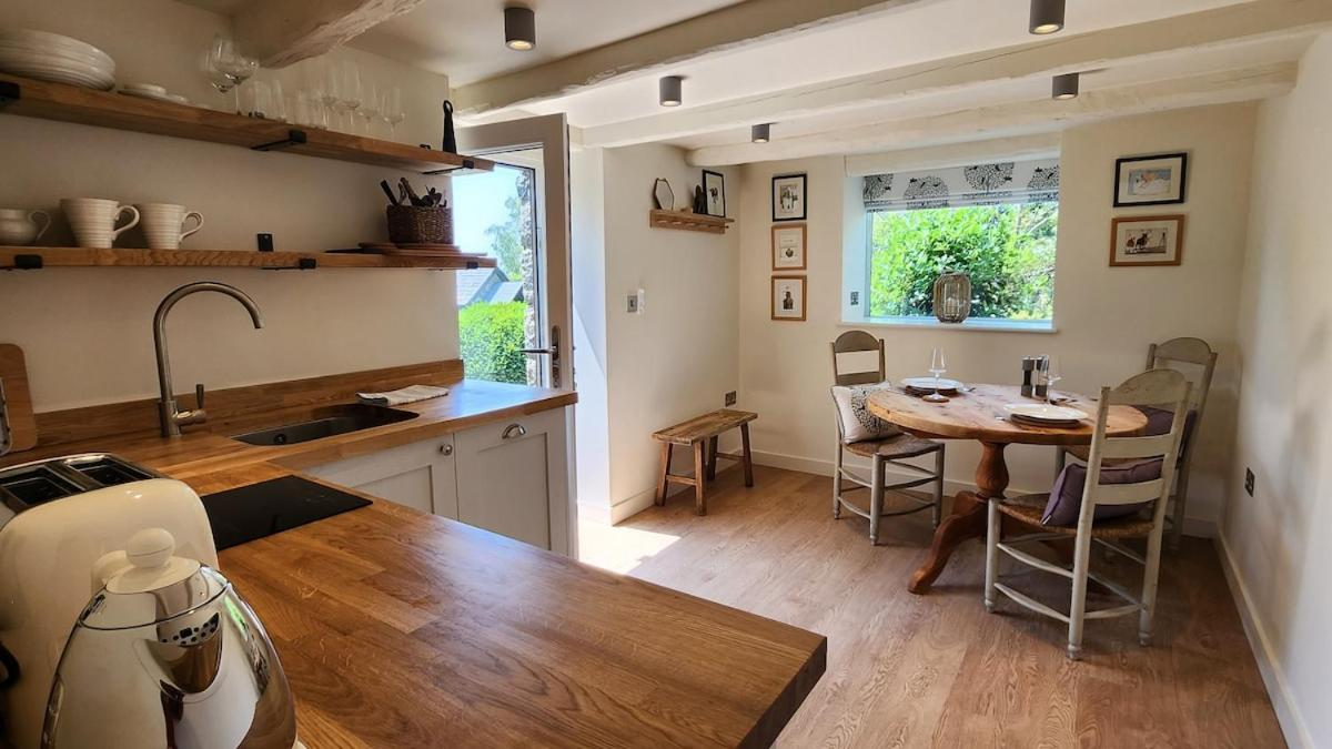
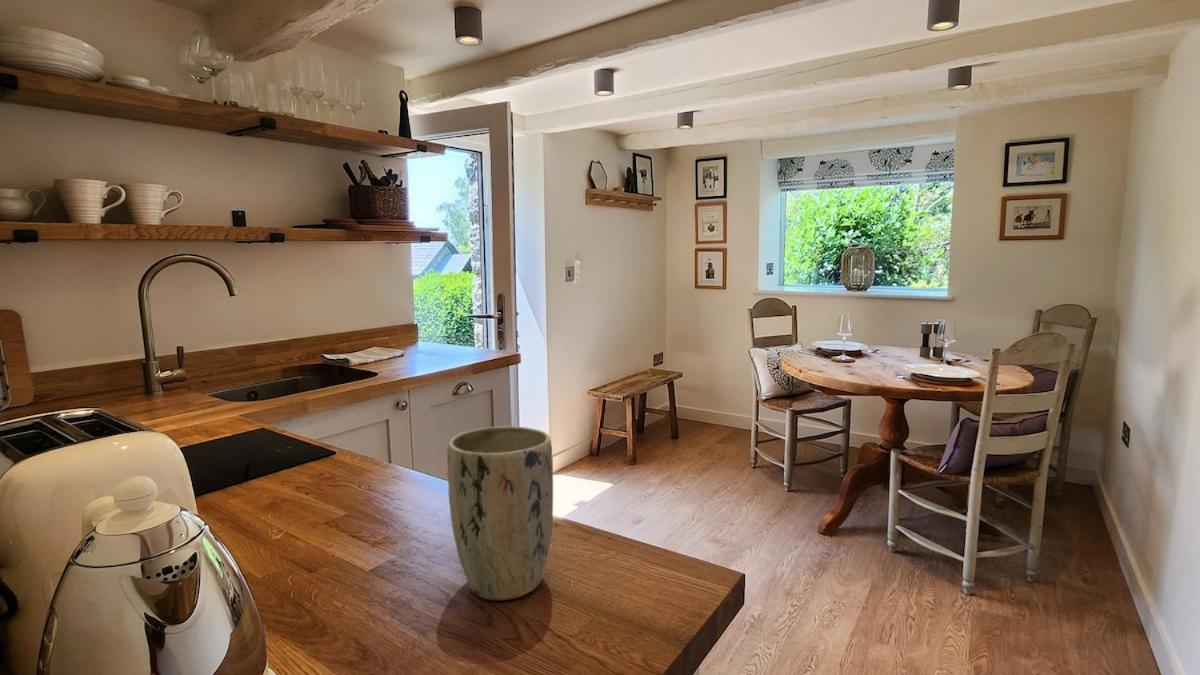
+ plant pot [446,425,554,601]
